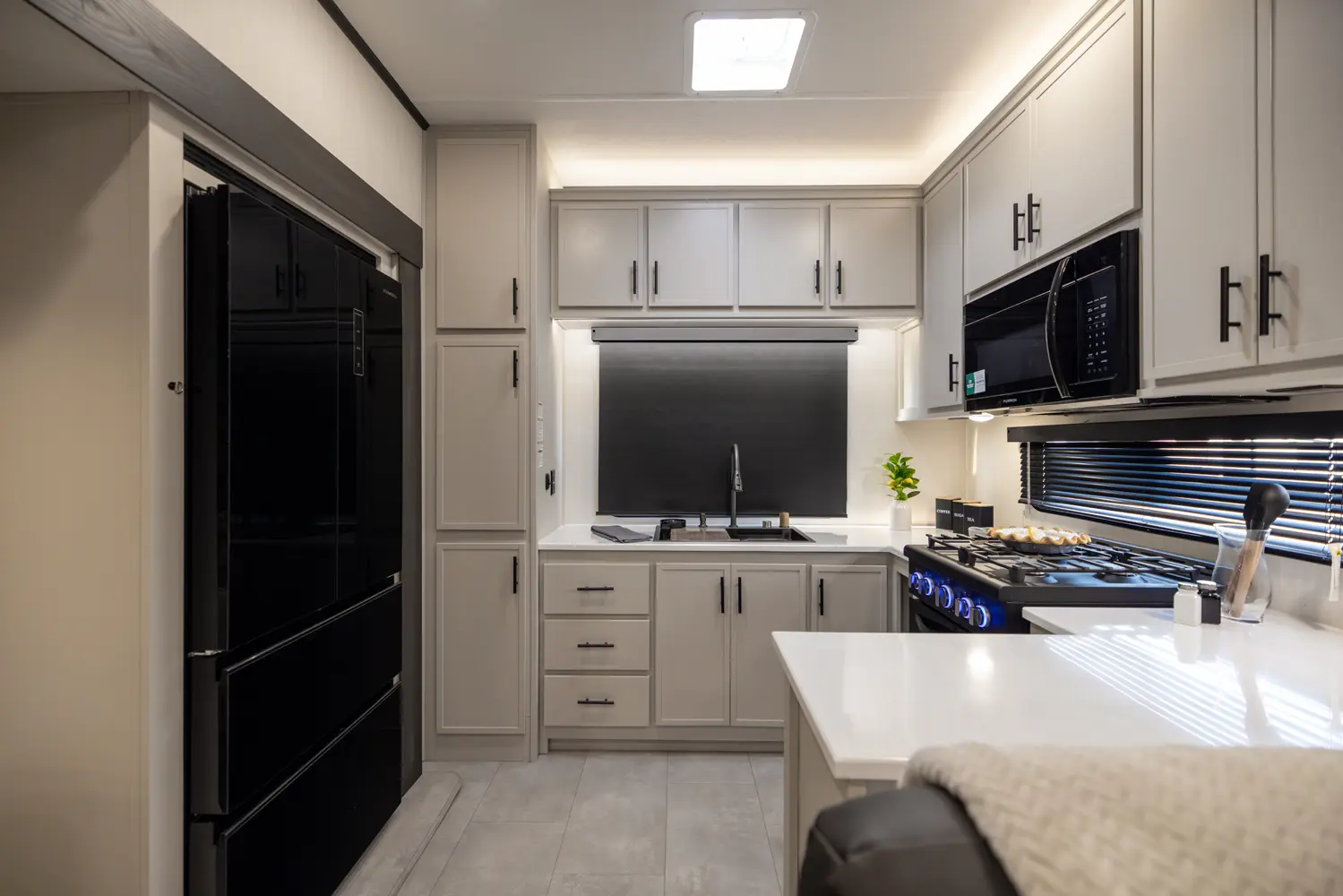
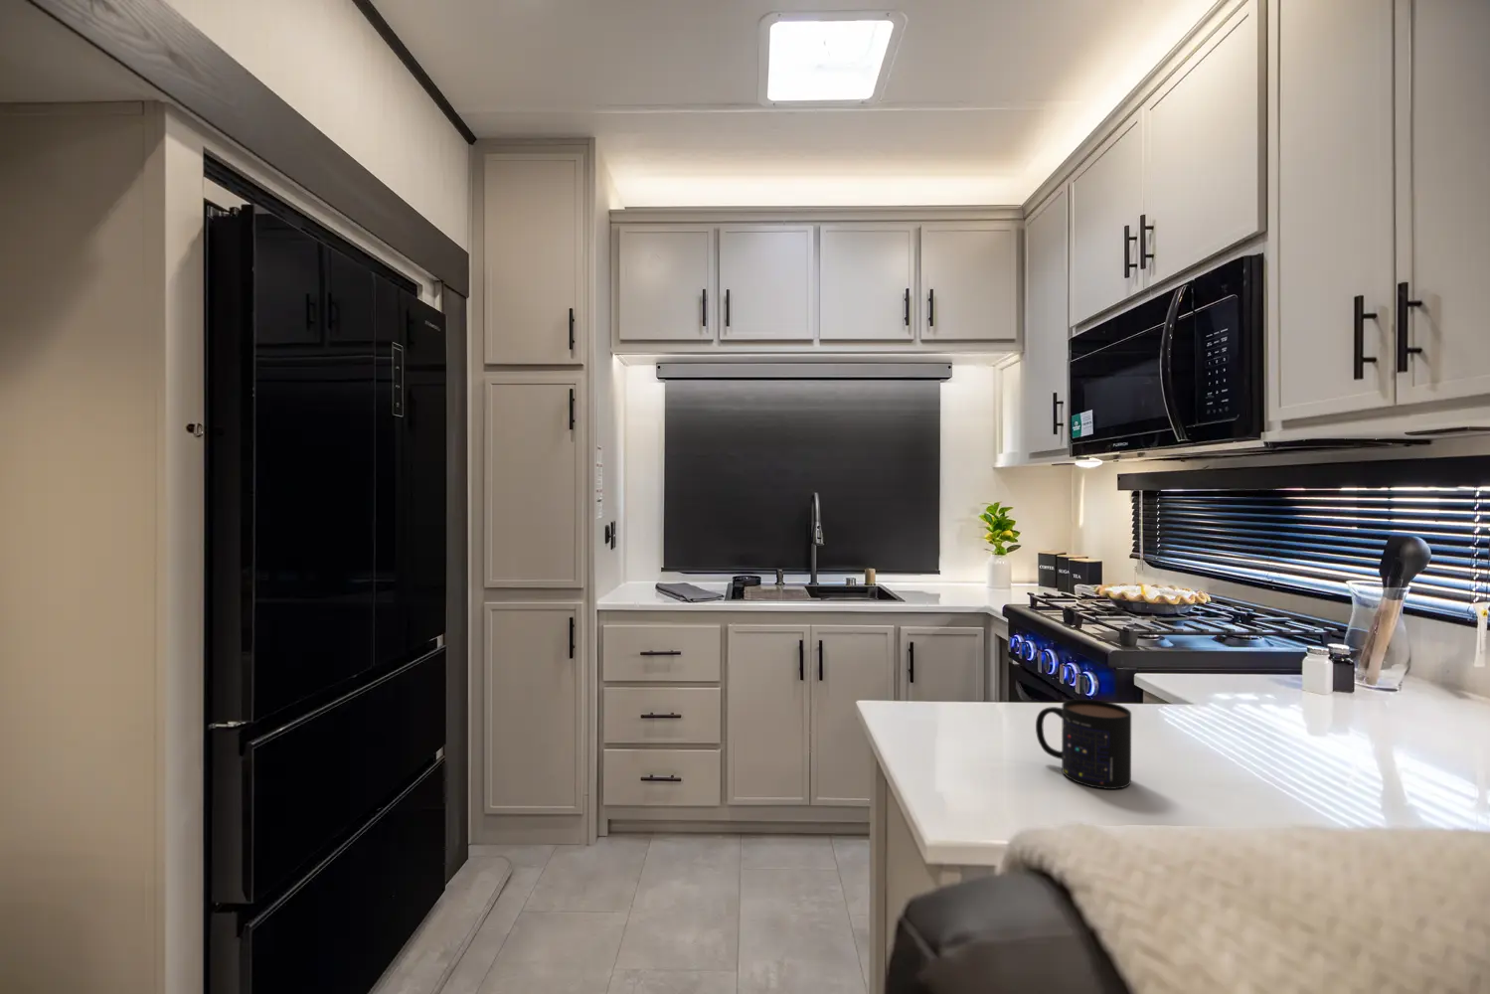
+ mug [1035,698,1132,790]
